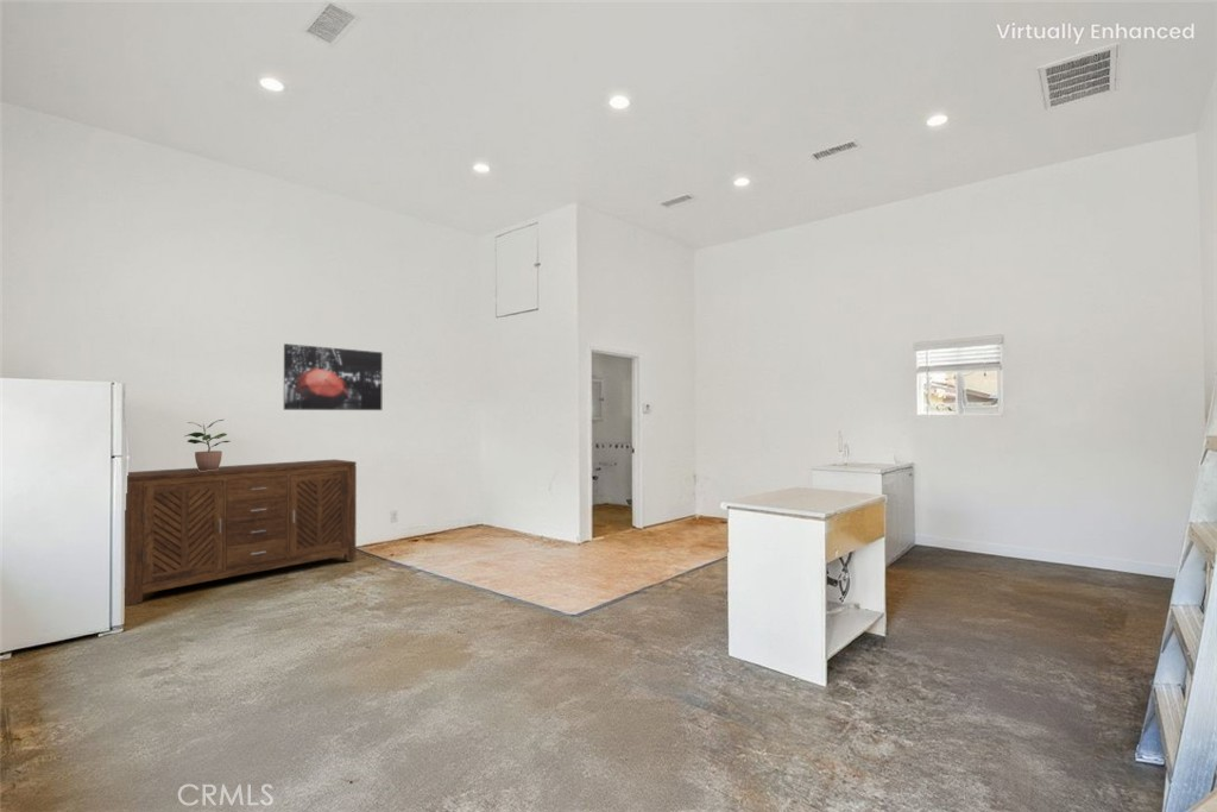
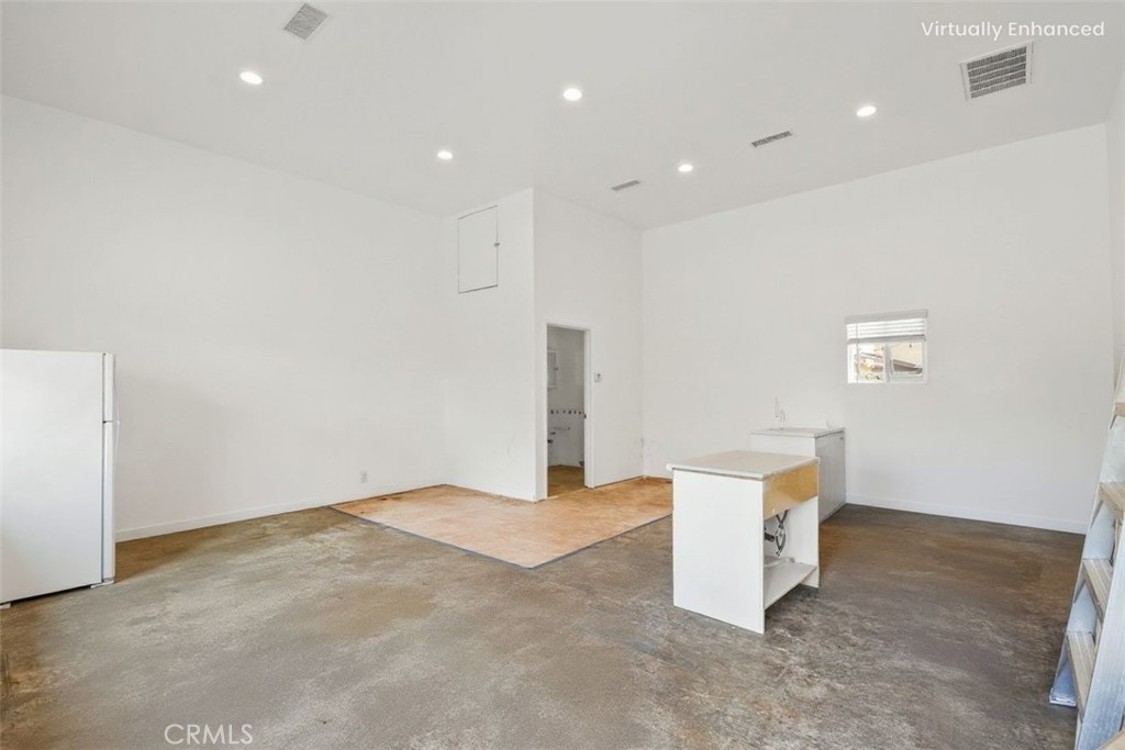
- wall art [283,342,384,411]
- sideboard [124,458,358,606]
- potted plant [184,418,231,471]
